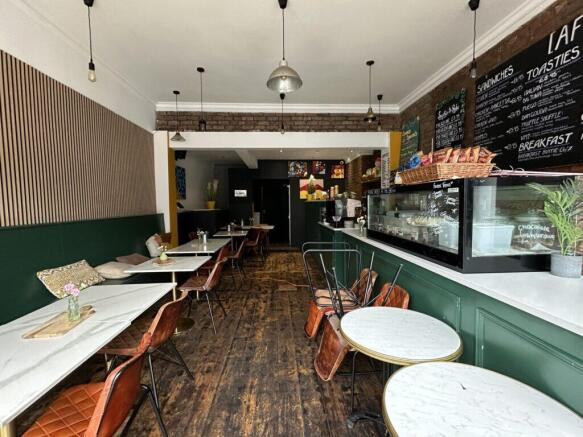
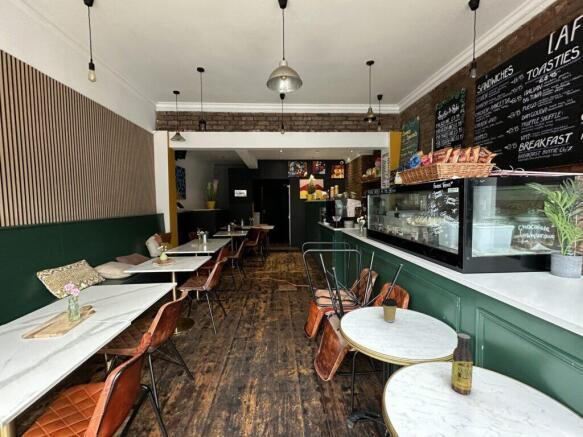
+ sauce bottle [450,332,474,395]
+ coffee cup [381,297,399,323]
